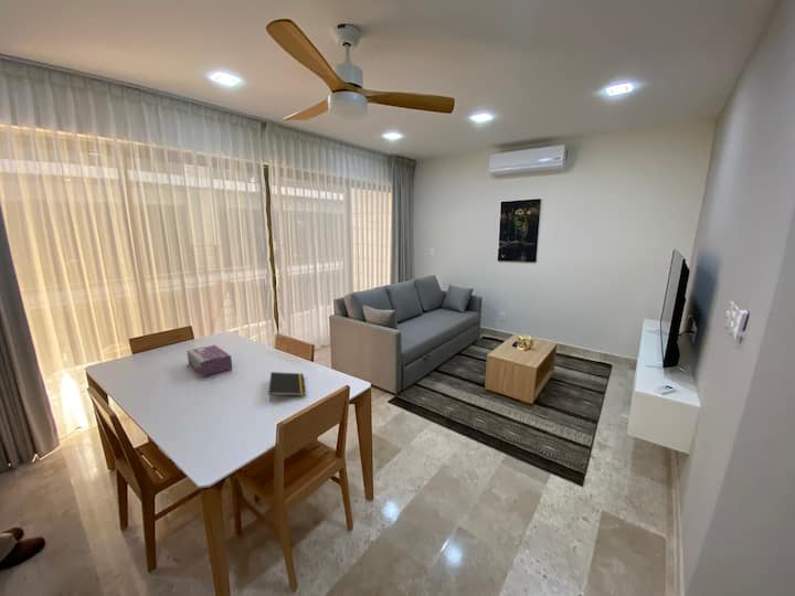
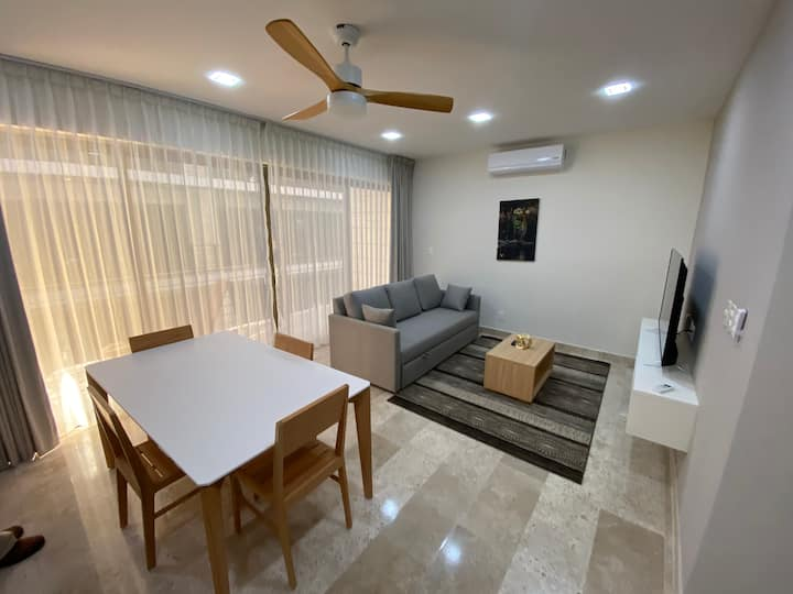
- notepad [267,371,306,403]
- tissue box [186,344,233,379]
